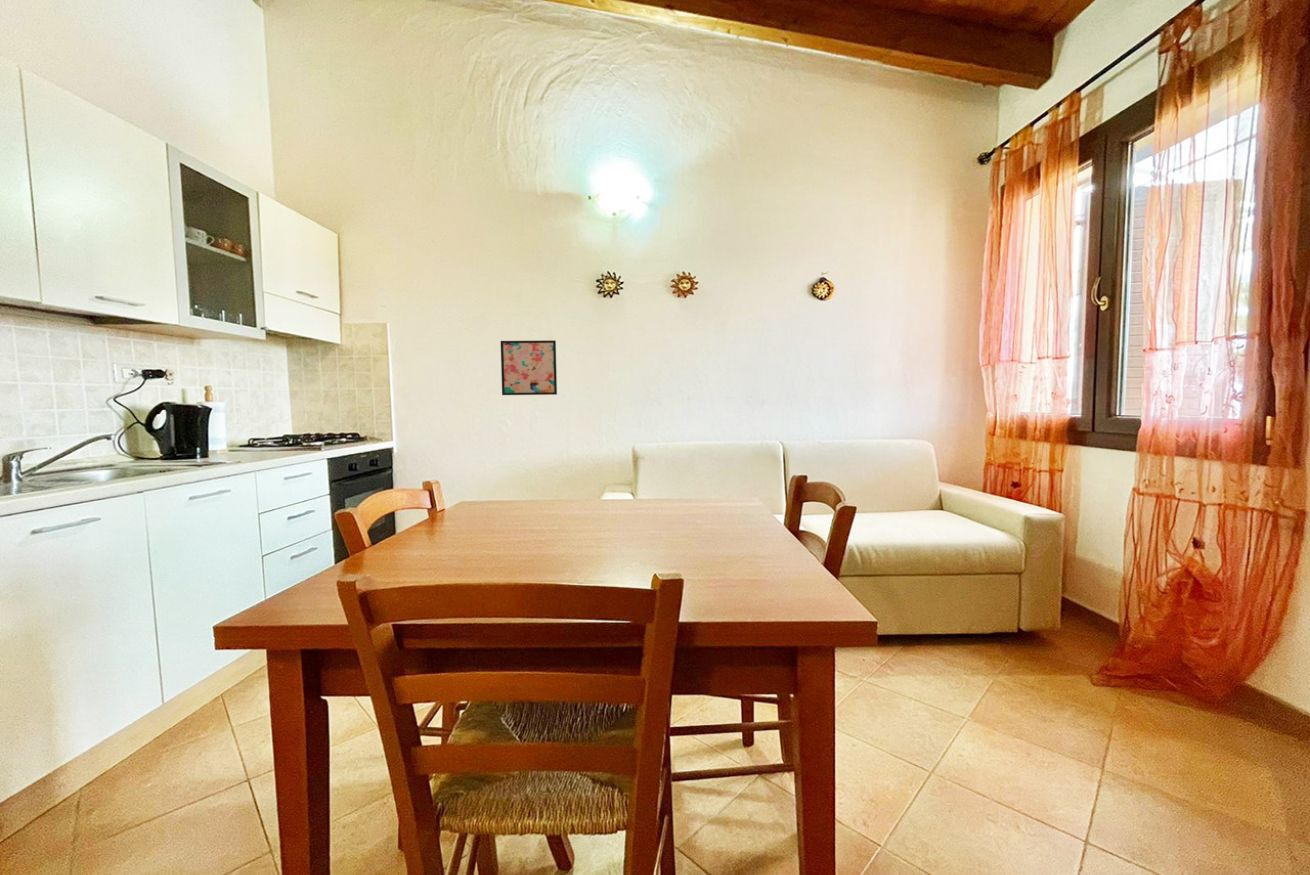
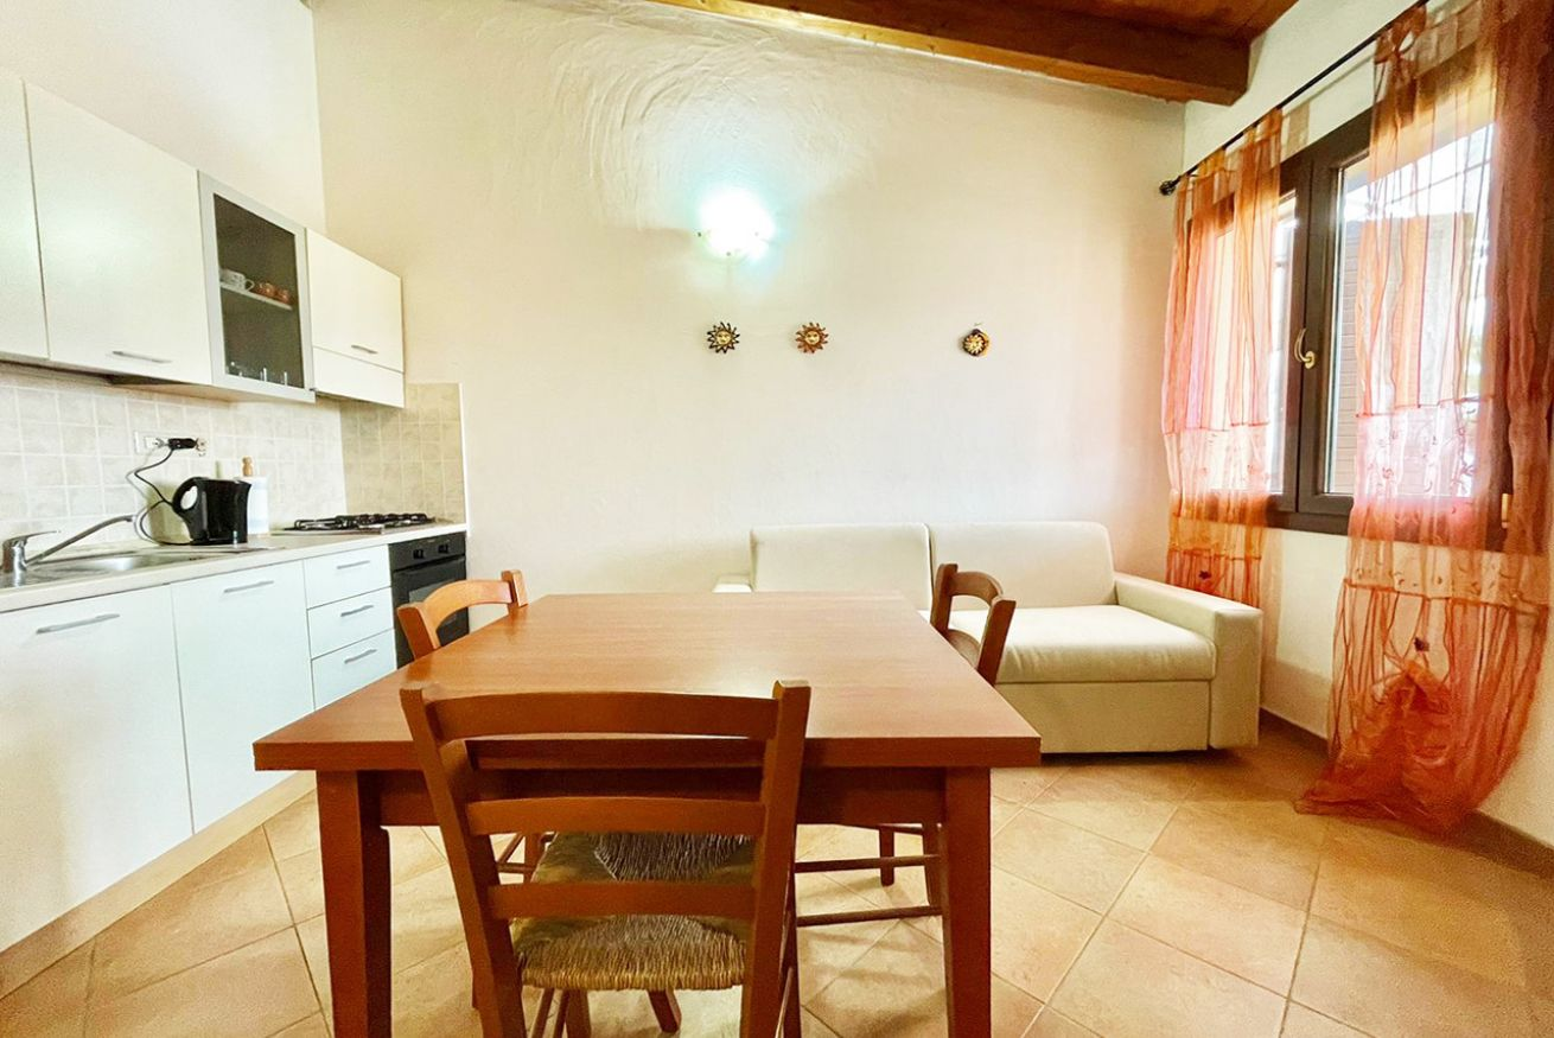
- wall art [500,339,558,396]
